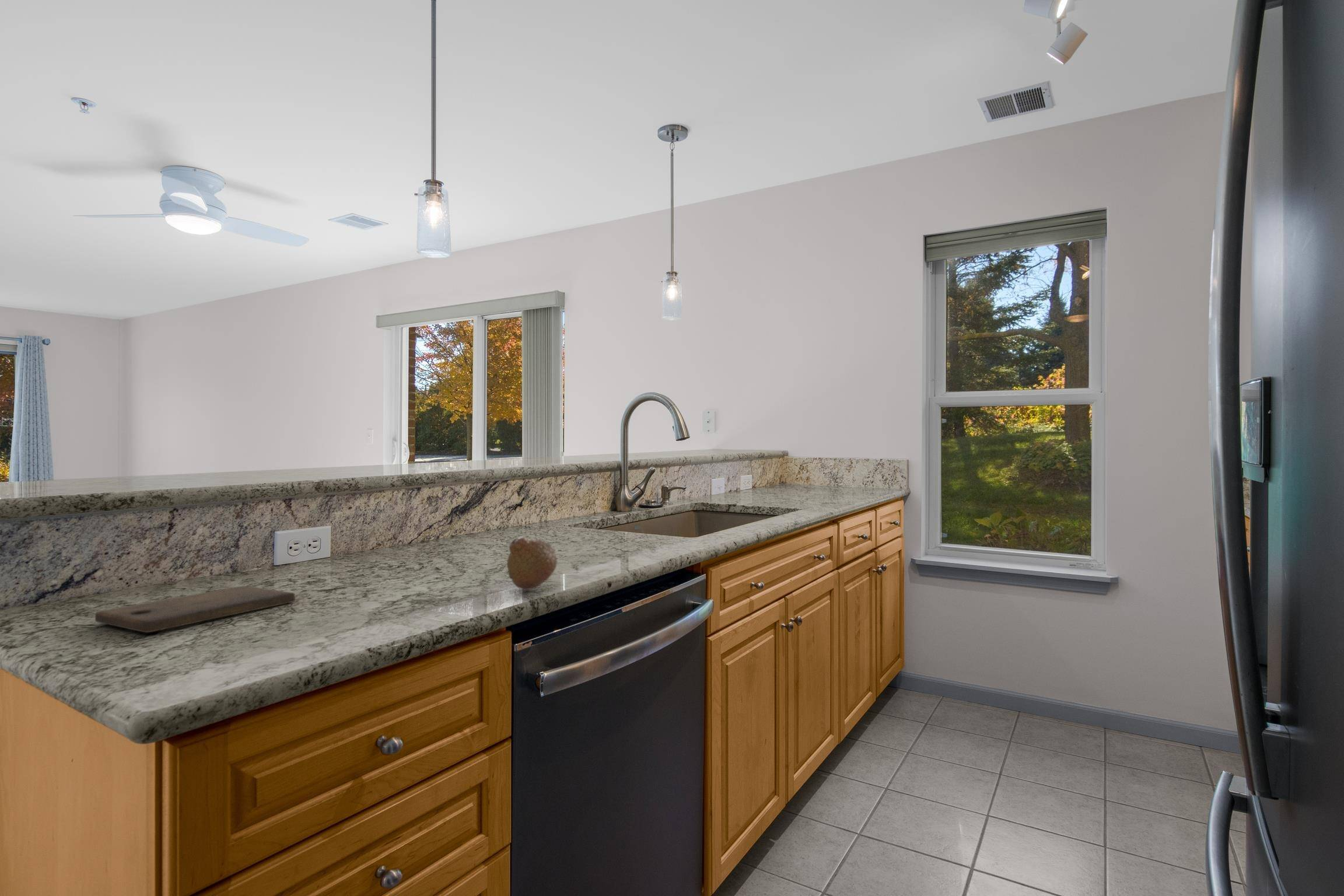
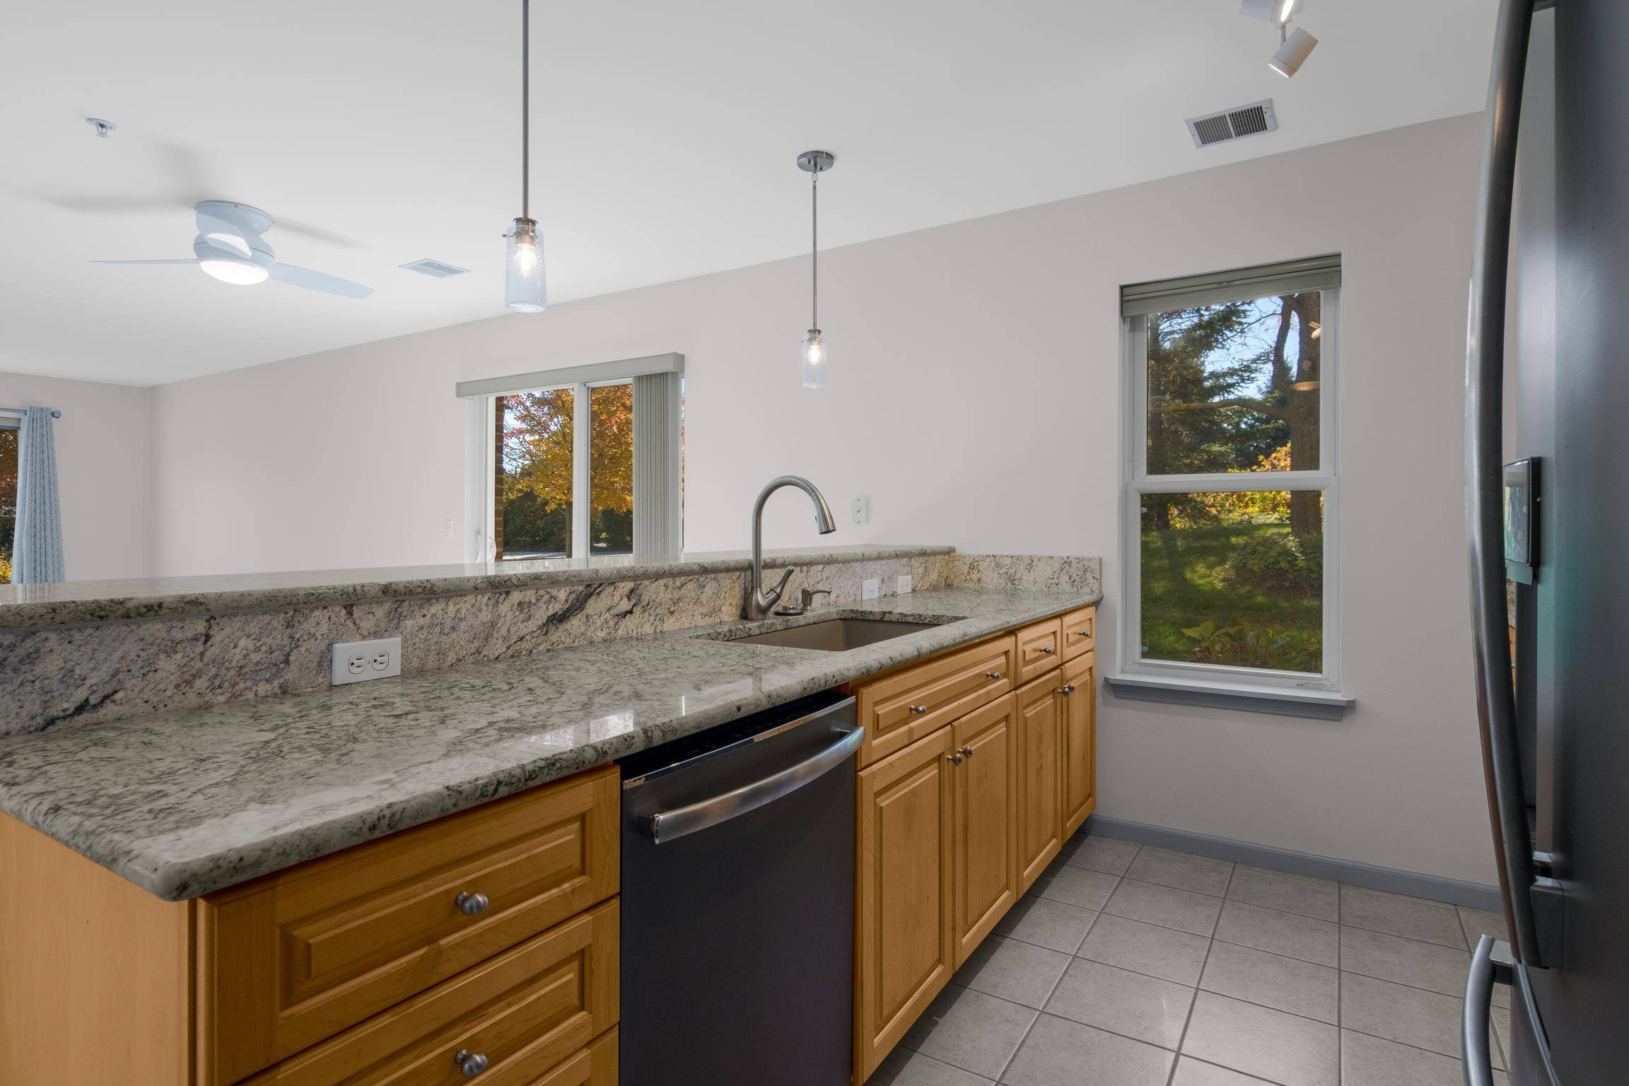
- fruit [506,536,558,590]
- cutting board [95,585,296,633]
